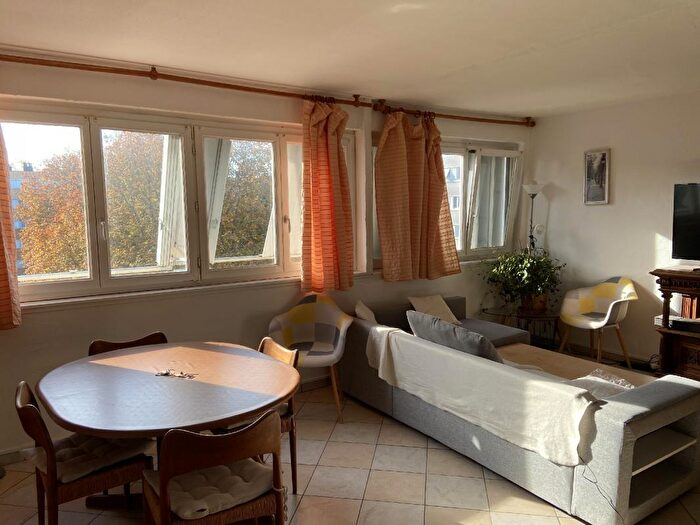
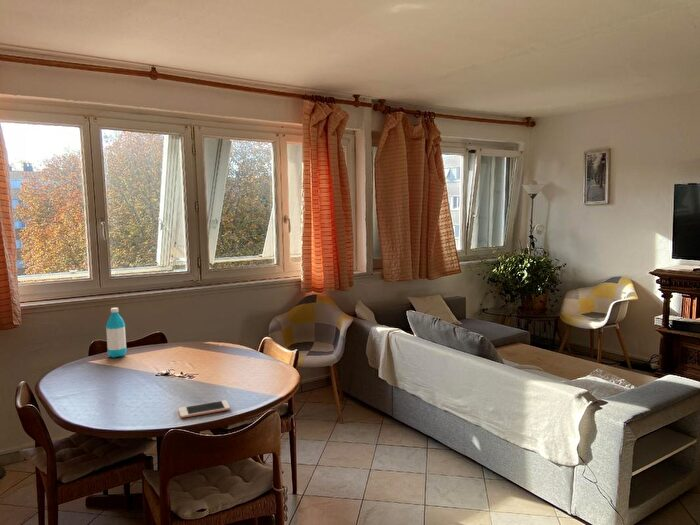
+ cell phone [178,399,231,419]
+ water bottle [105,307,128,359]
